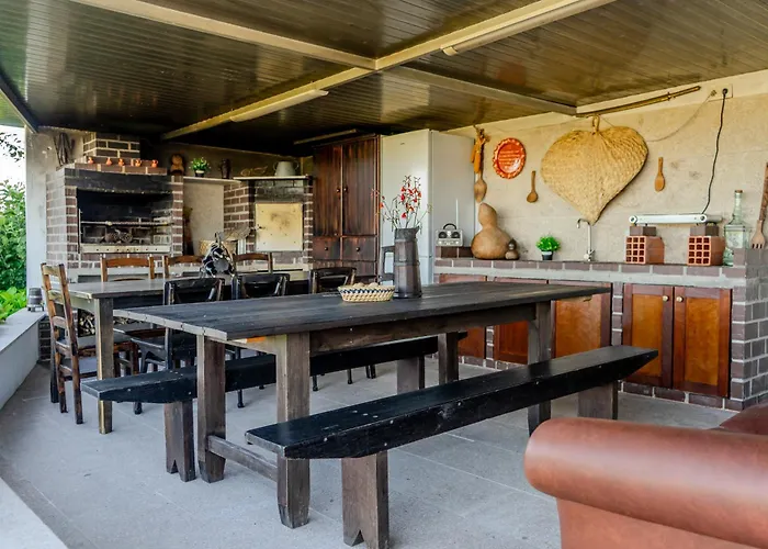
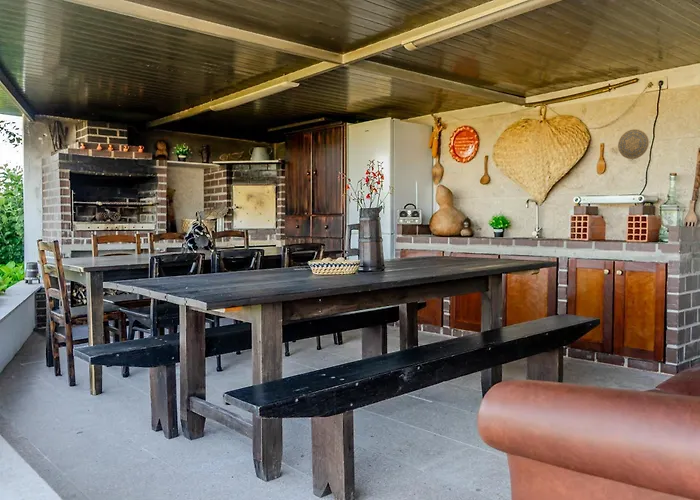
+ decorative plate [617,128,650,160]
